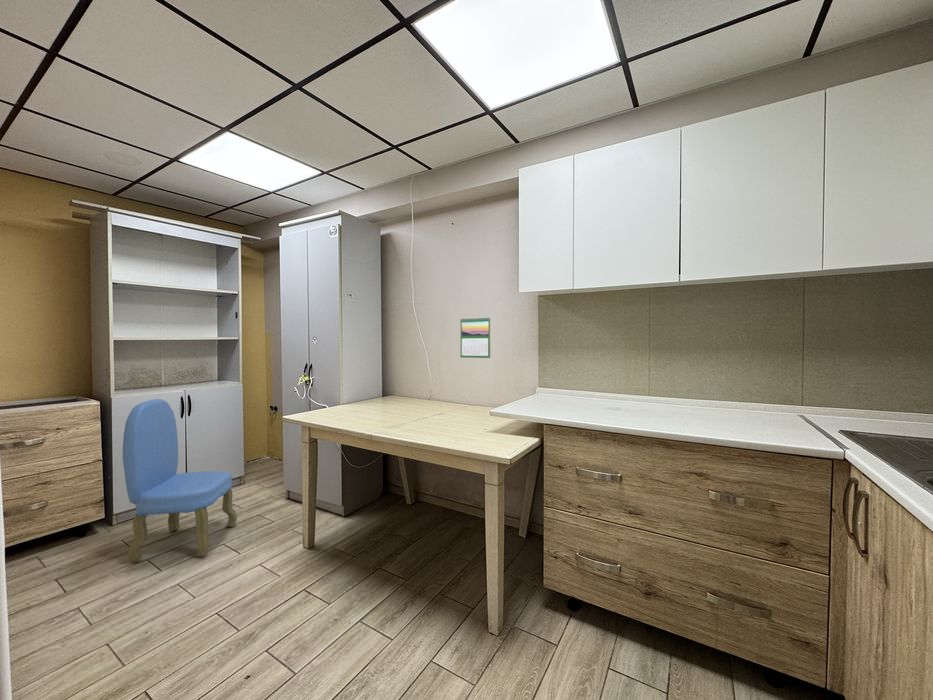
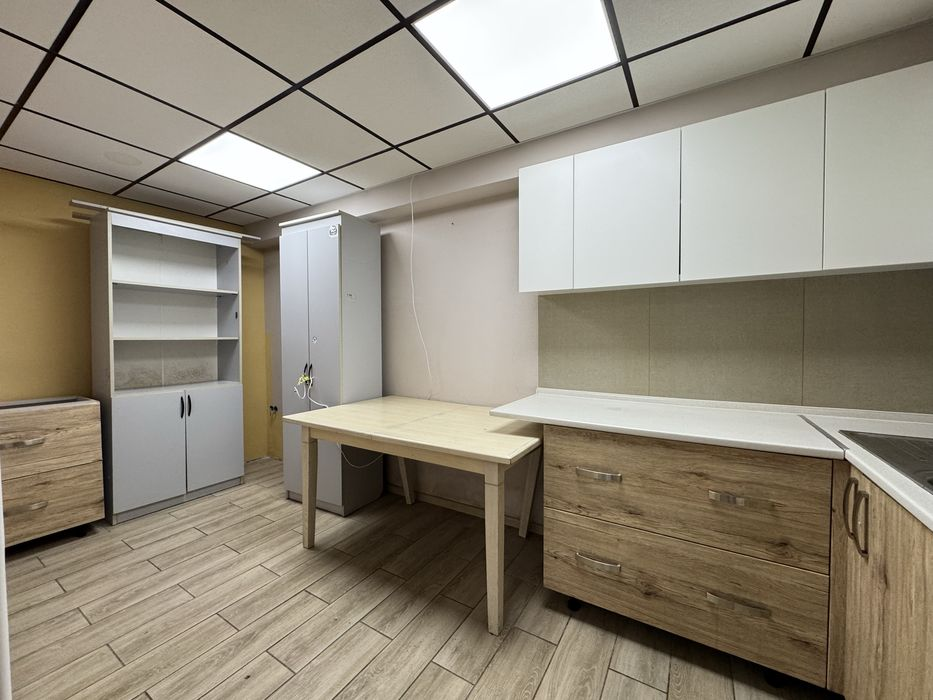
- dining chair [122,398,238,564]
- calendar [460,316,491,359]
